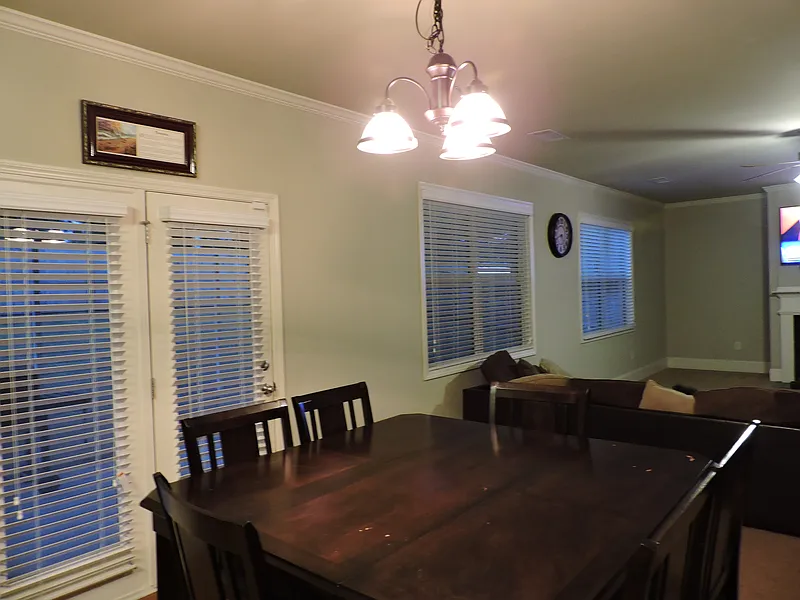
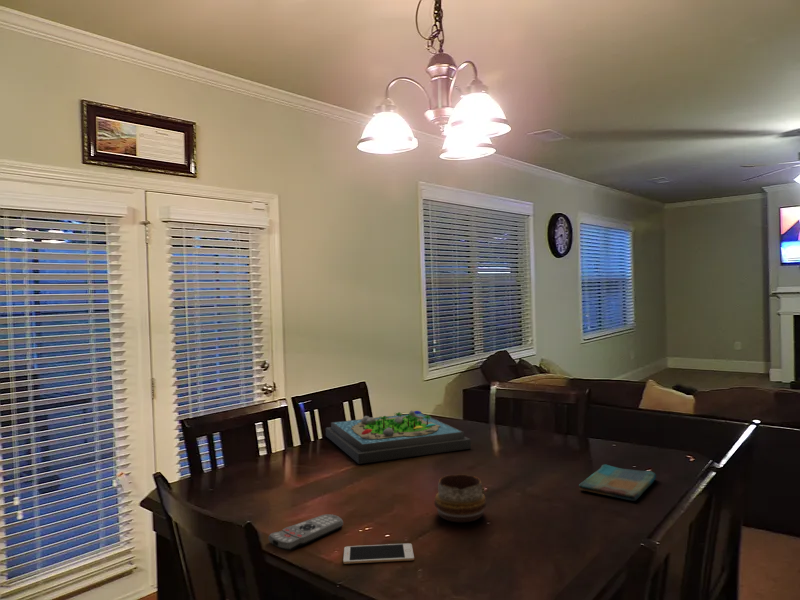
+ remote control [267,513,344,551]
+ cell phone [342,542,415,565]
+ board game [325,409,472,465]
+ dish towel [578,463,657,502]
+ decorative bowl [433,474,487,524]
